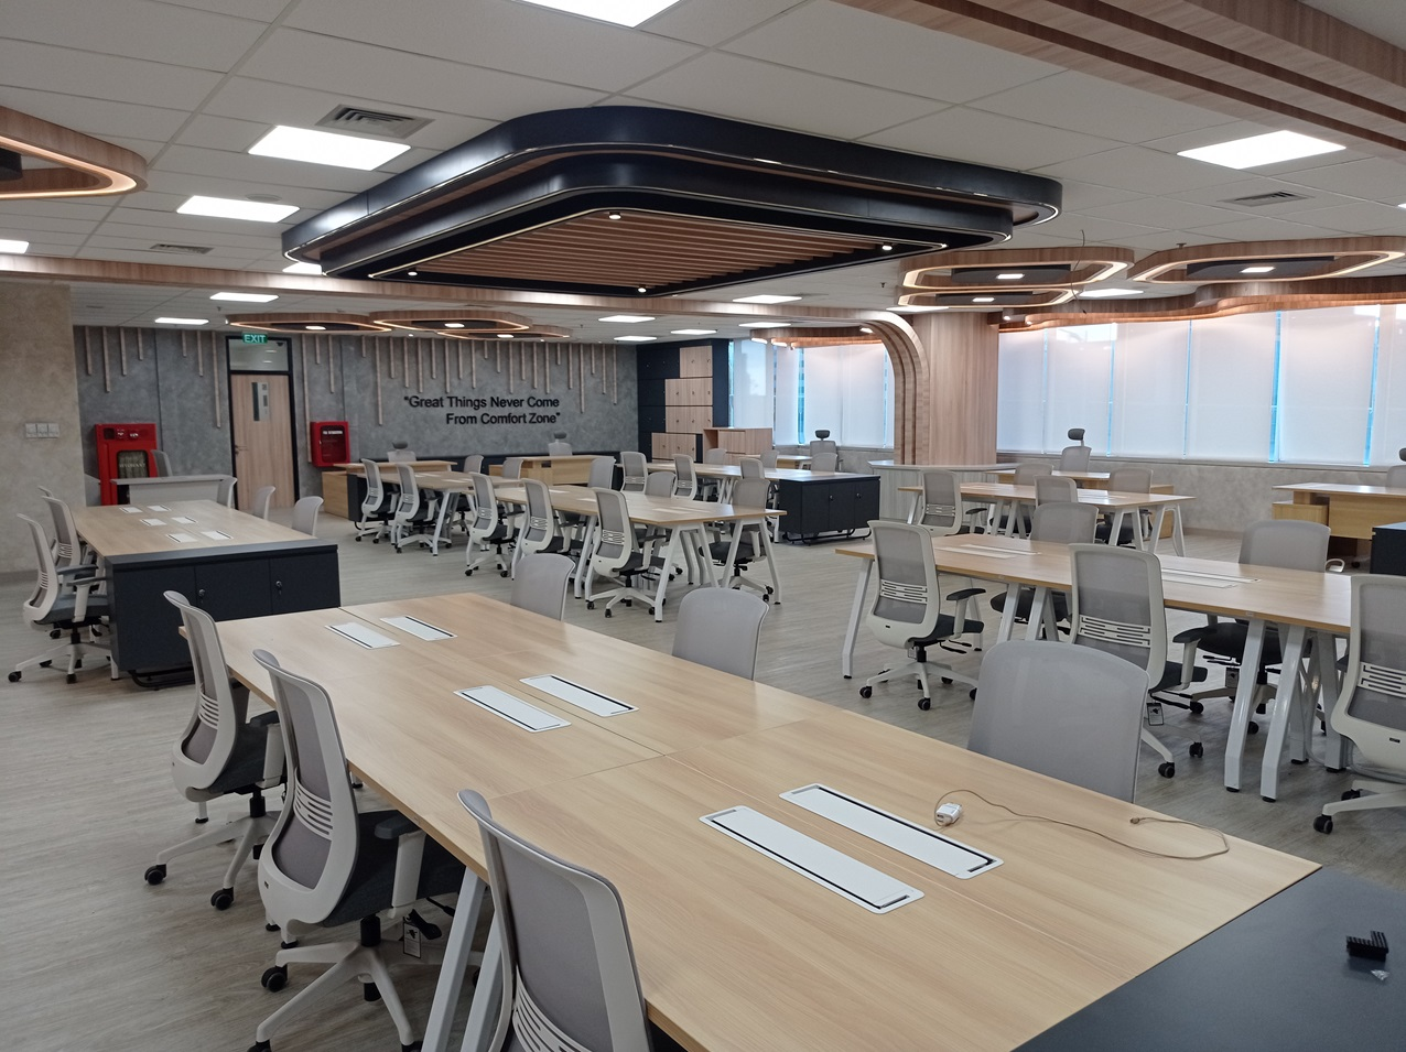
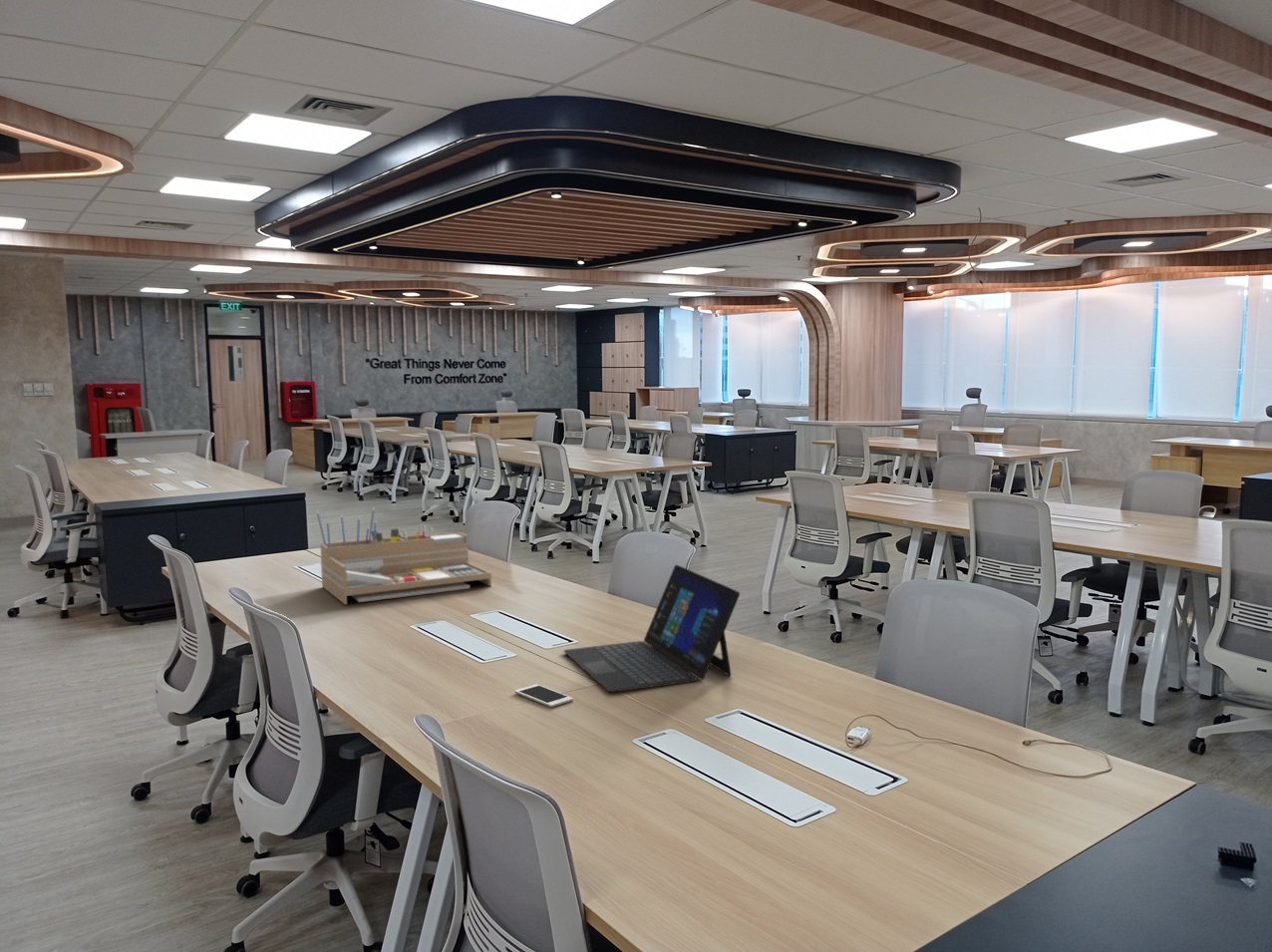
+ laptop [563,563,741,694]
+ cell phone [514,684,574,708]
+ desk organizer [316,506,492,605]
